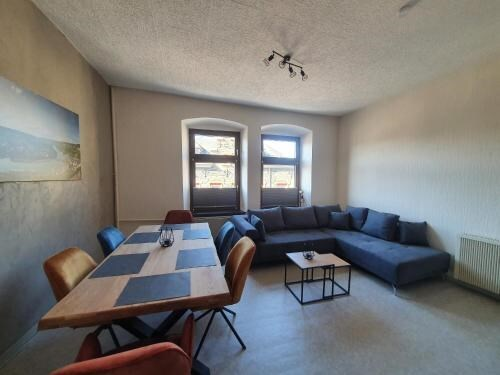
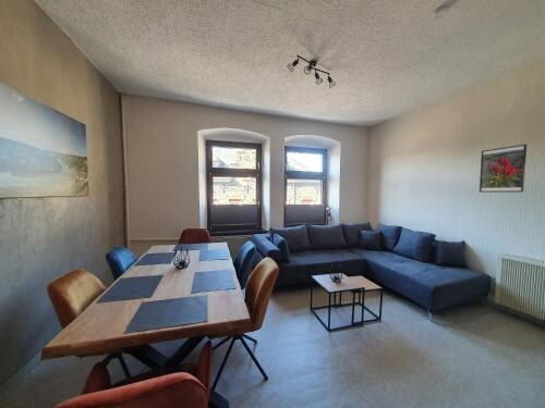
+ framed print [479,144,528,194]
